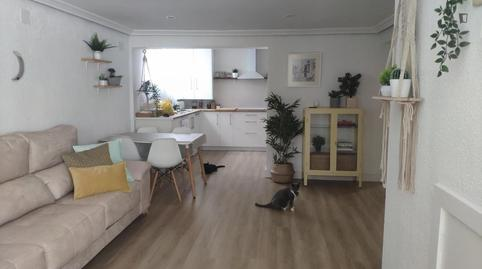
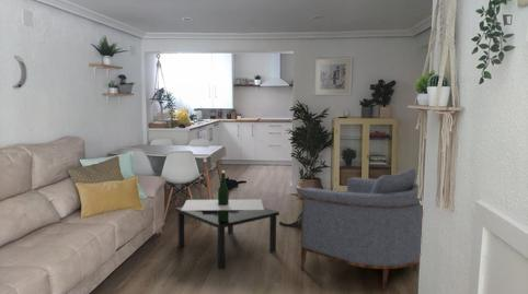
+ coffee table [174,169,280,270]
+ armchair [299,167,424,292]
